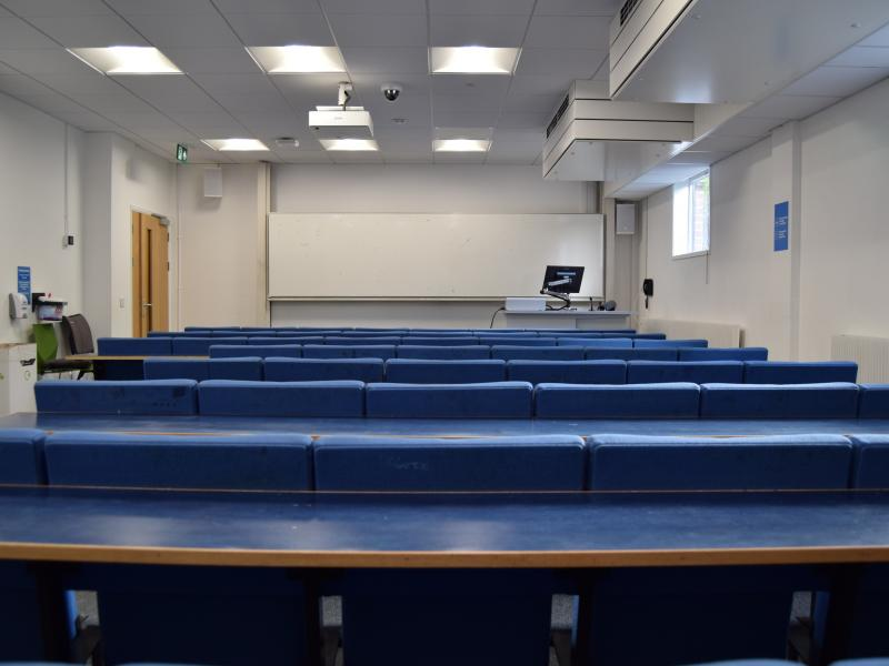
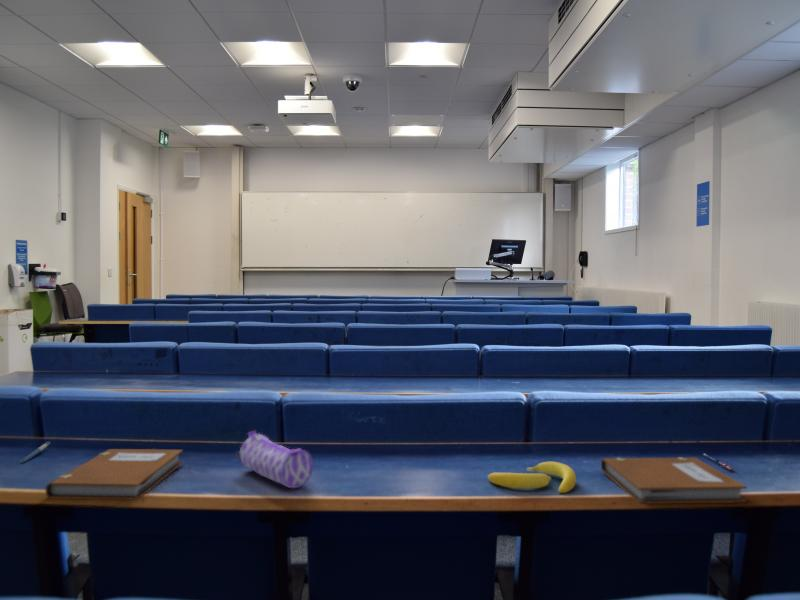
+ pen [701,453,734,472]
+ notebook [600,456,748,504]
+ notebook [45,448,184,500]
+ banana [487,461,577,494]
+ pen [20,441,51,464]
+ pencil case [235,430,314,489]
